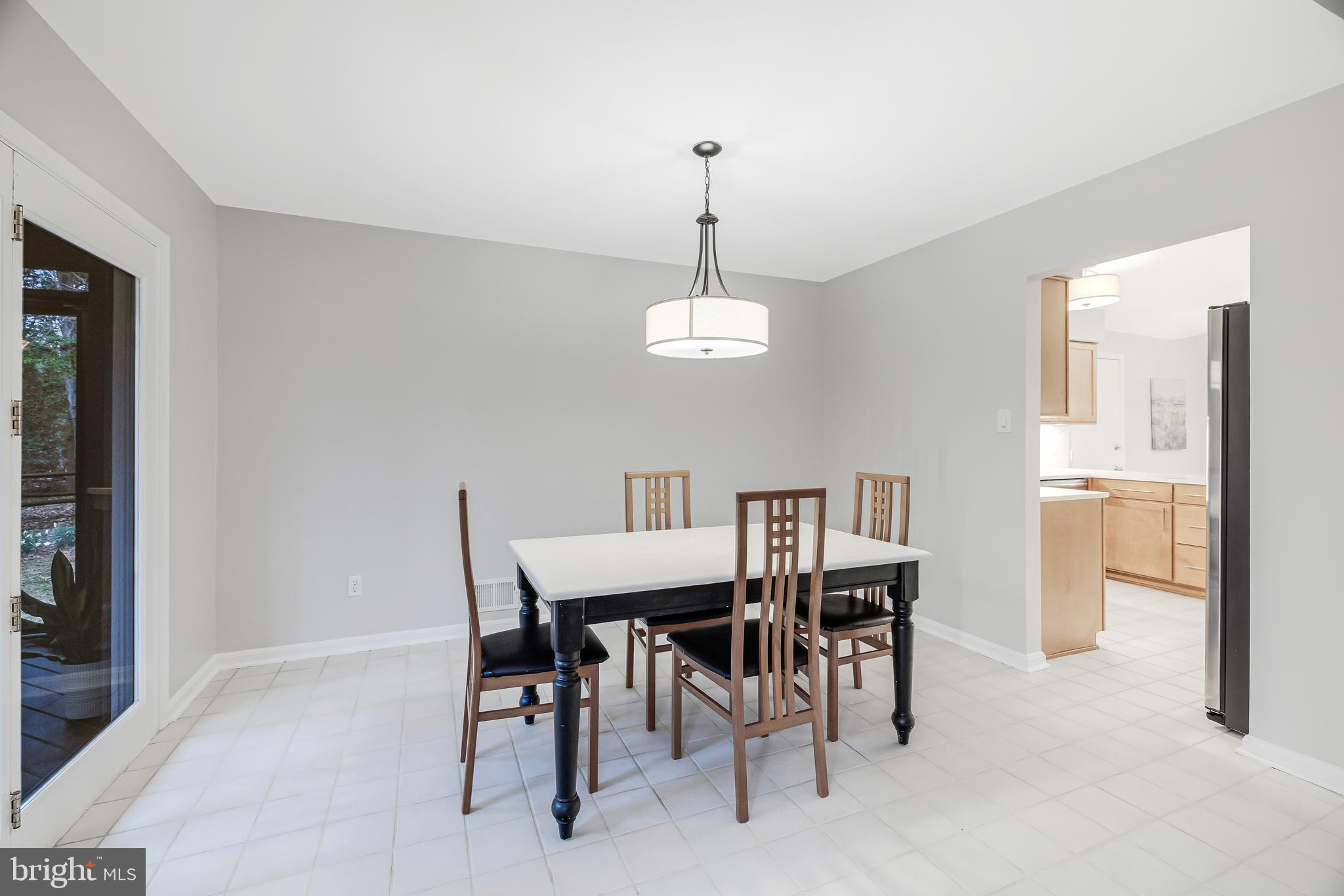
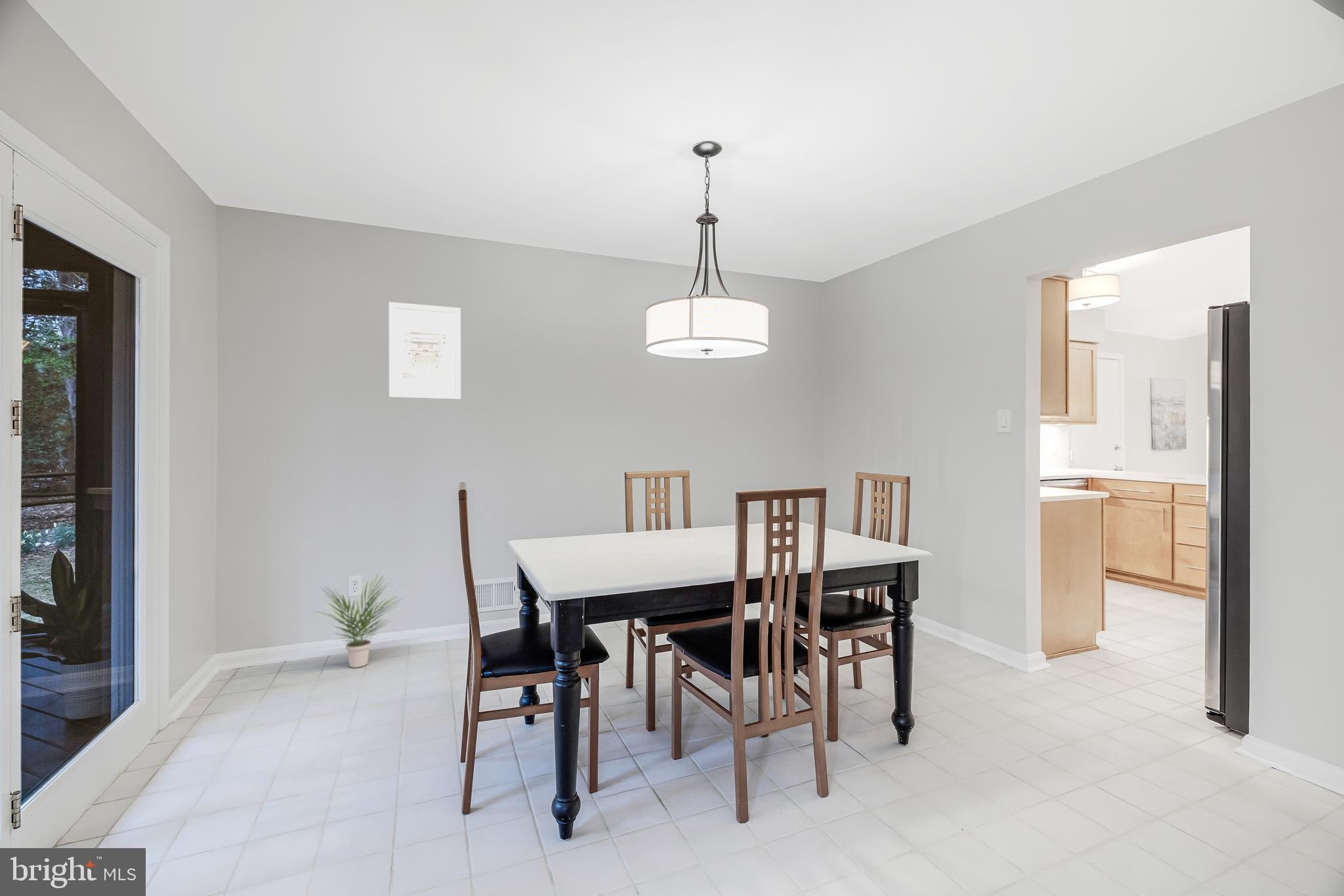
+ potted plant [312,573,402,668]
+ wall art [389,301,461,399]
